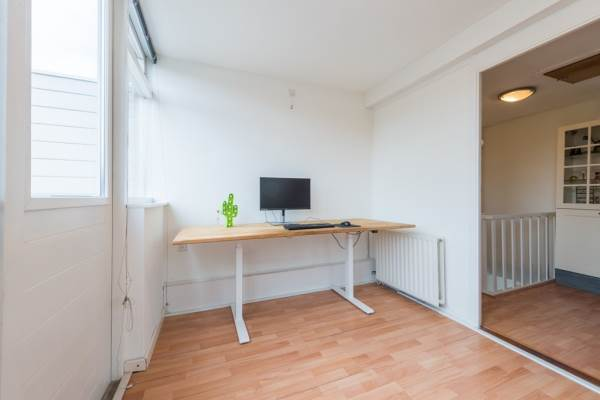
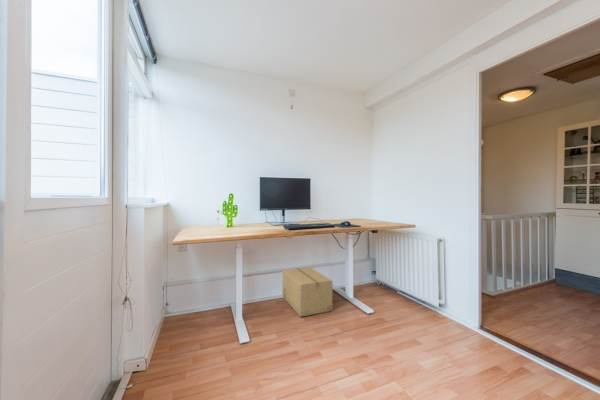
+ cardboard box [282,266,333,318]
